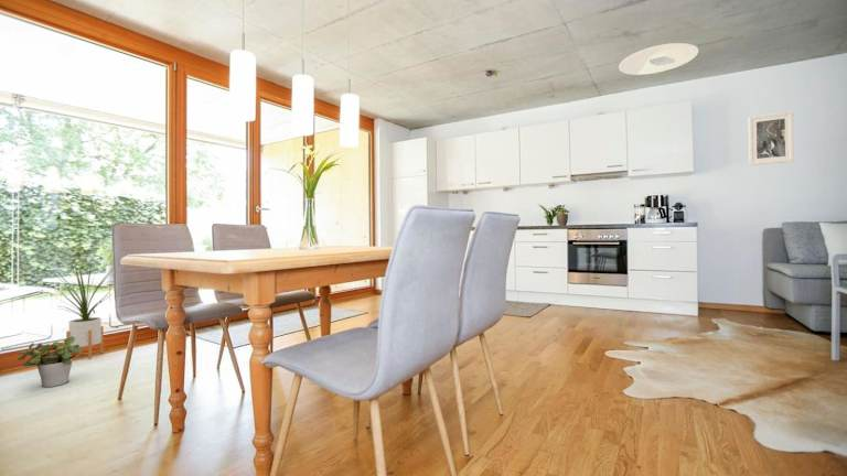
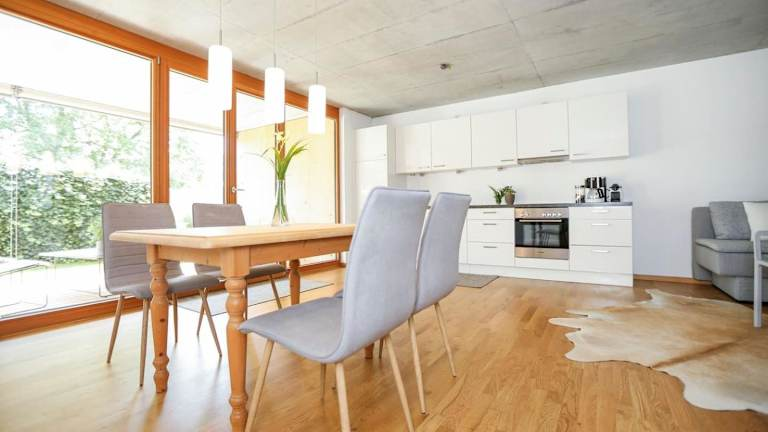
- ceiling light [618,42,699,76]
- house plant [53,260,112,360]
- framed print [748,110,795,166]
- potted plant [17,336,82,388]
